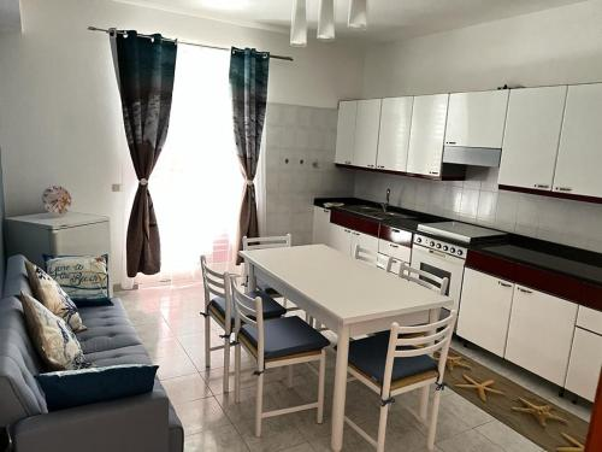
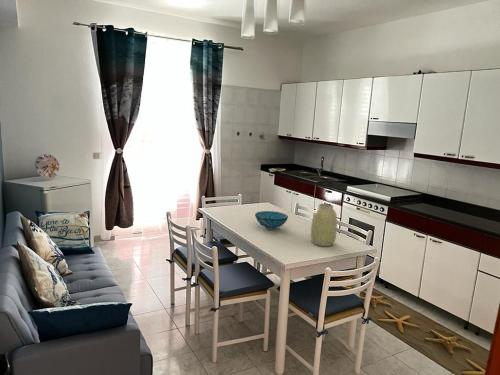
+ vase [310,203,338,247]
+ decorative bowl [254,210,289,230]
